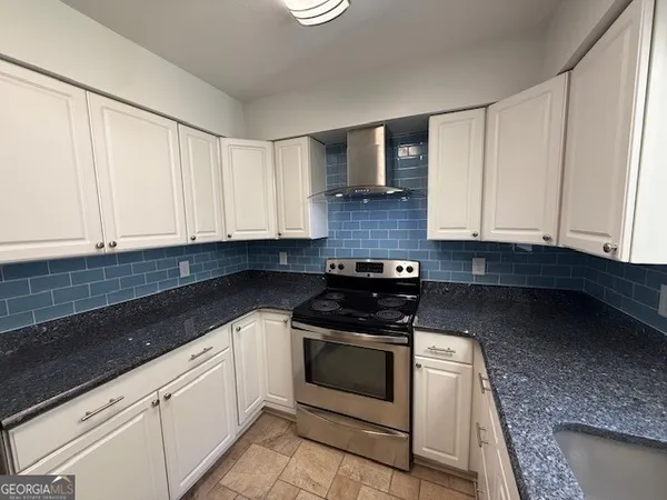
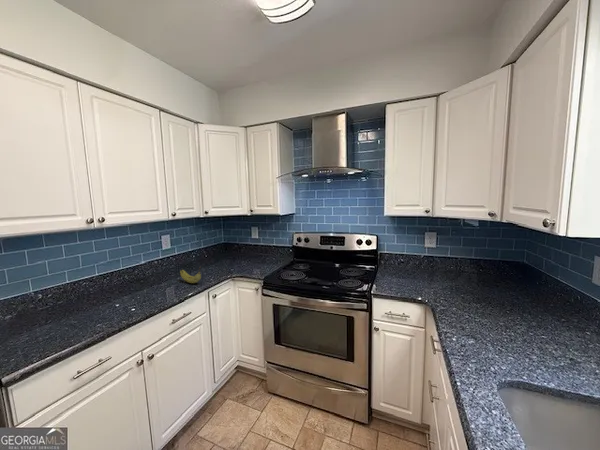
+ fruit [179,265,202,284]
